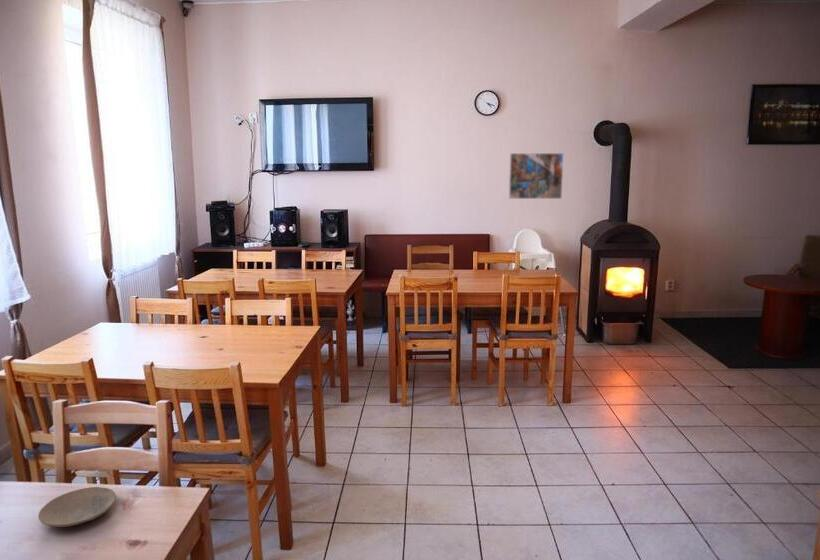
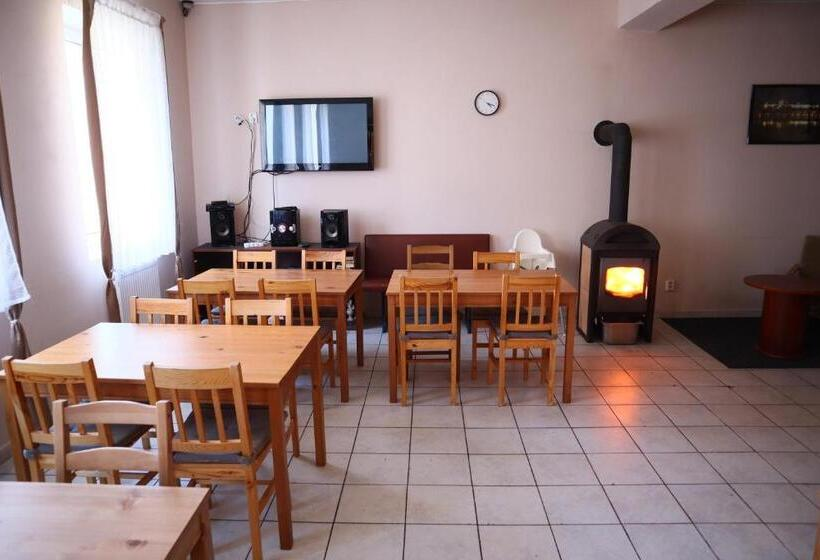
- plate [37,486,117,528]
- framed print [508,152,564,200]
